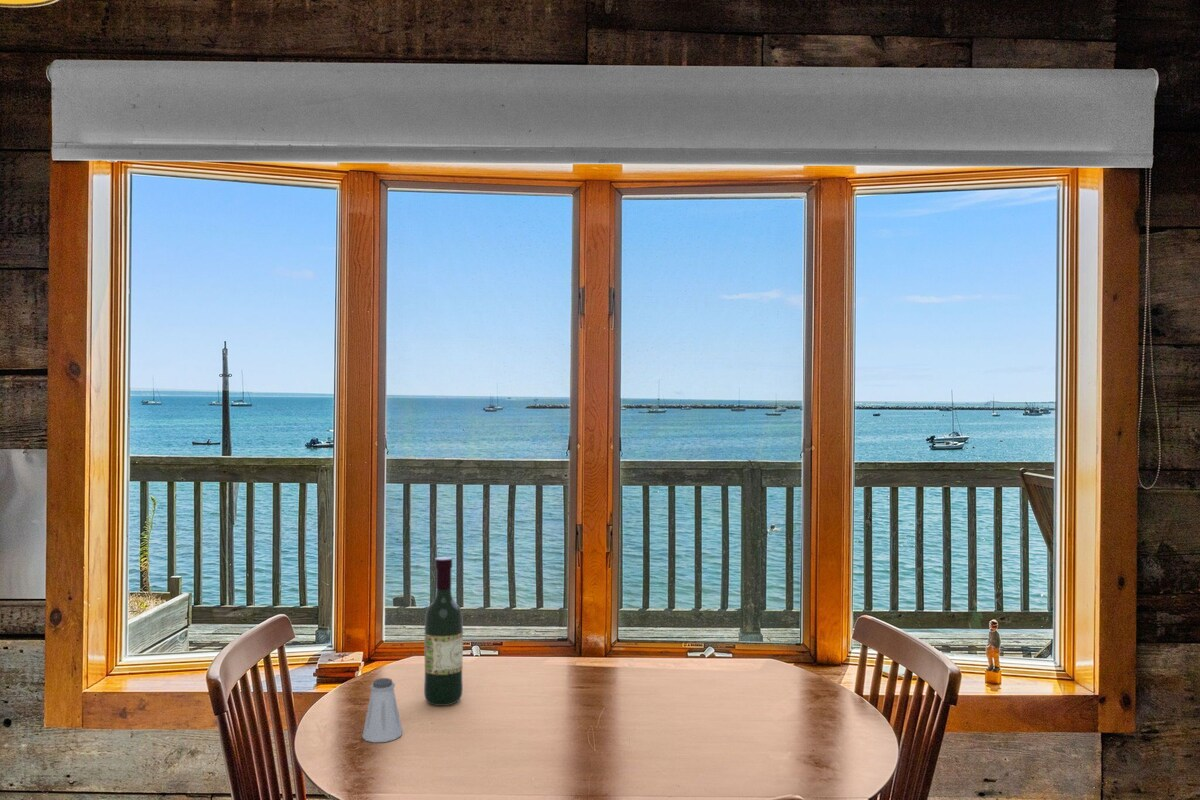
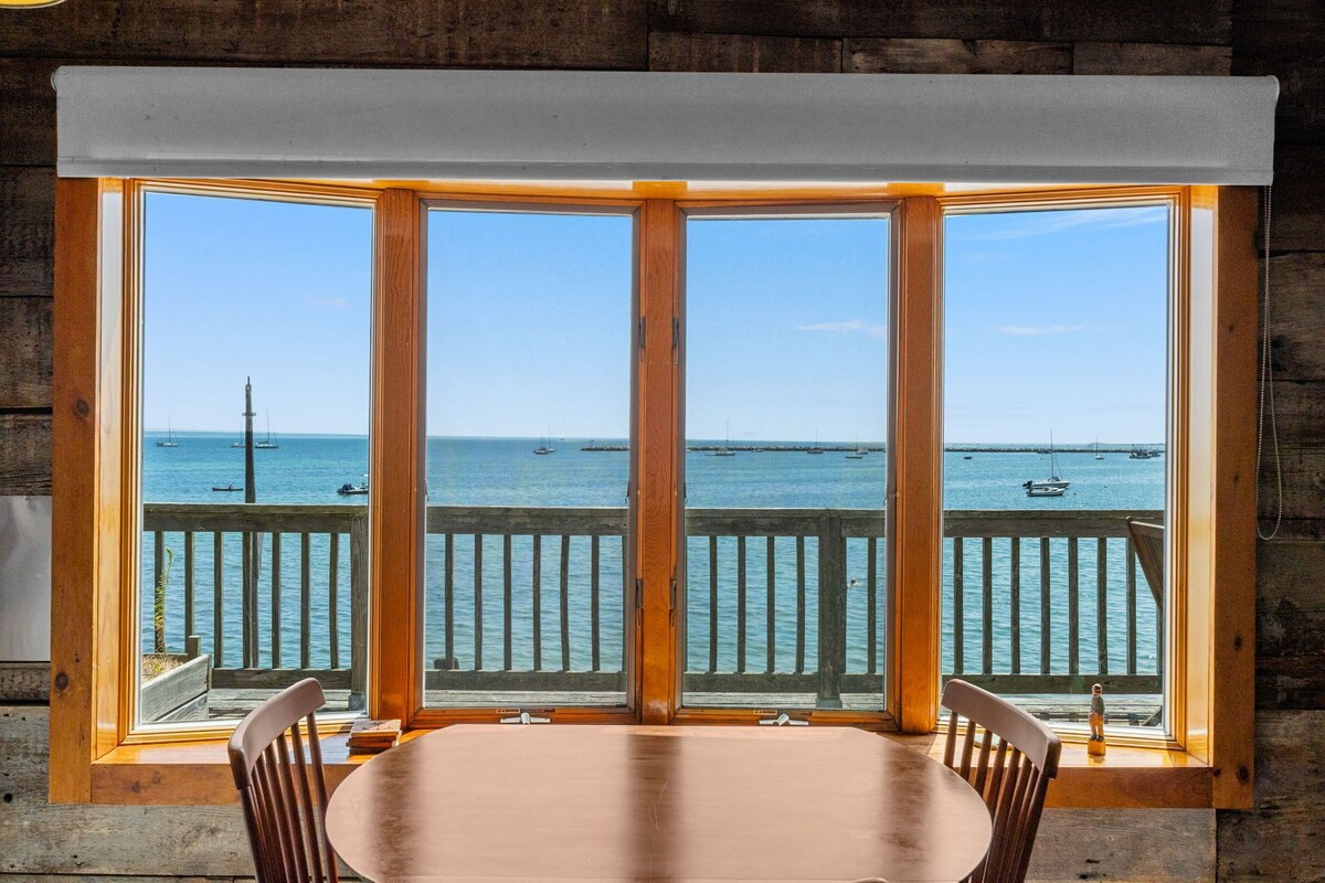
- saltshaker [361,677,403,743]
- wine bottle [423,556,464,707]
